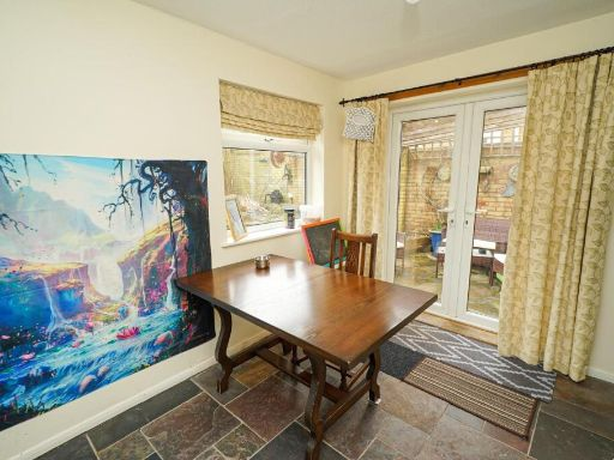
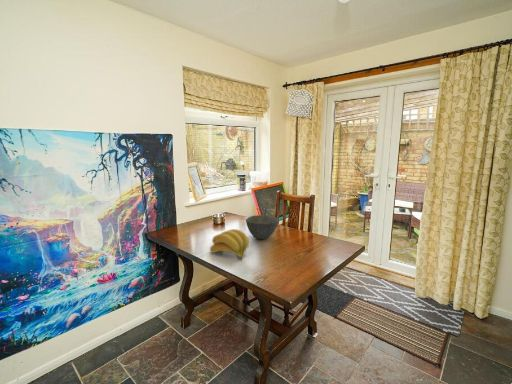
+ bowl [245,214,279,240]
+ banana bunch [209,228,250,261]
